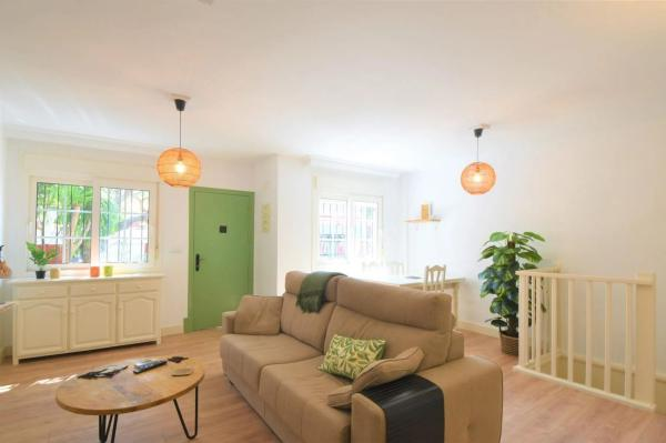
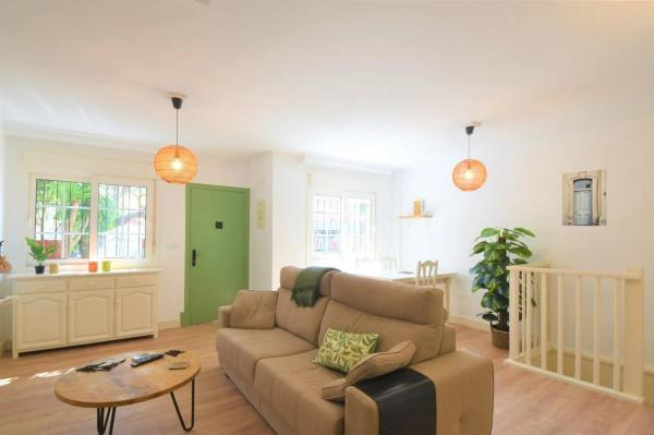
+ wall art [561,169,608,227]
